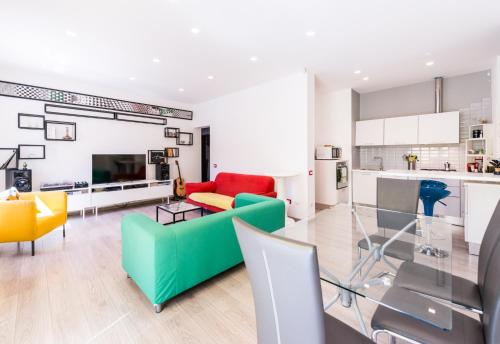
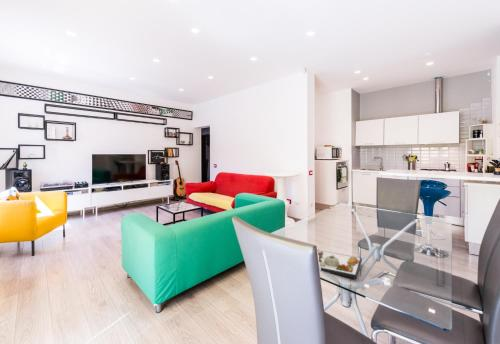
+ dinner plate [317,249,363,280]
